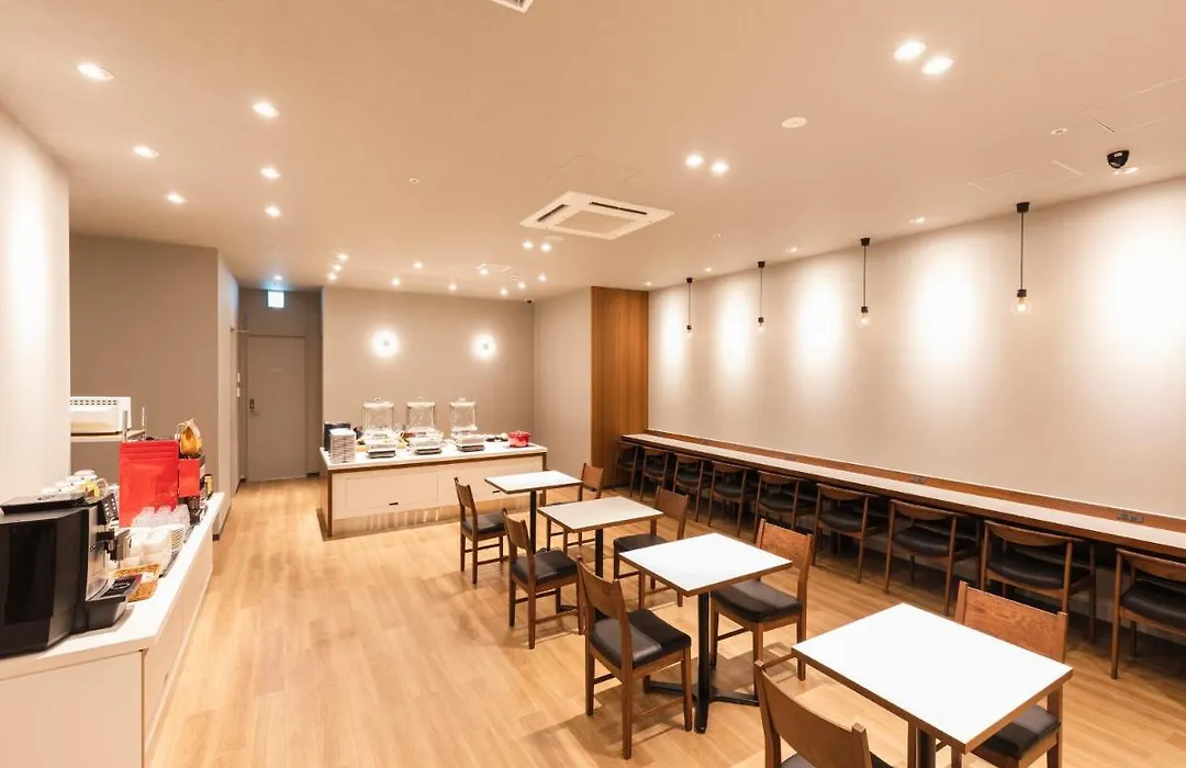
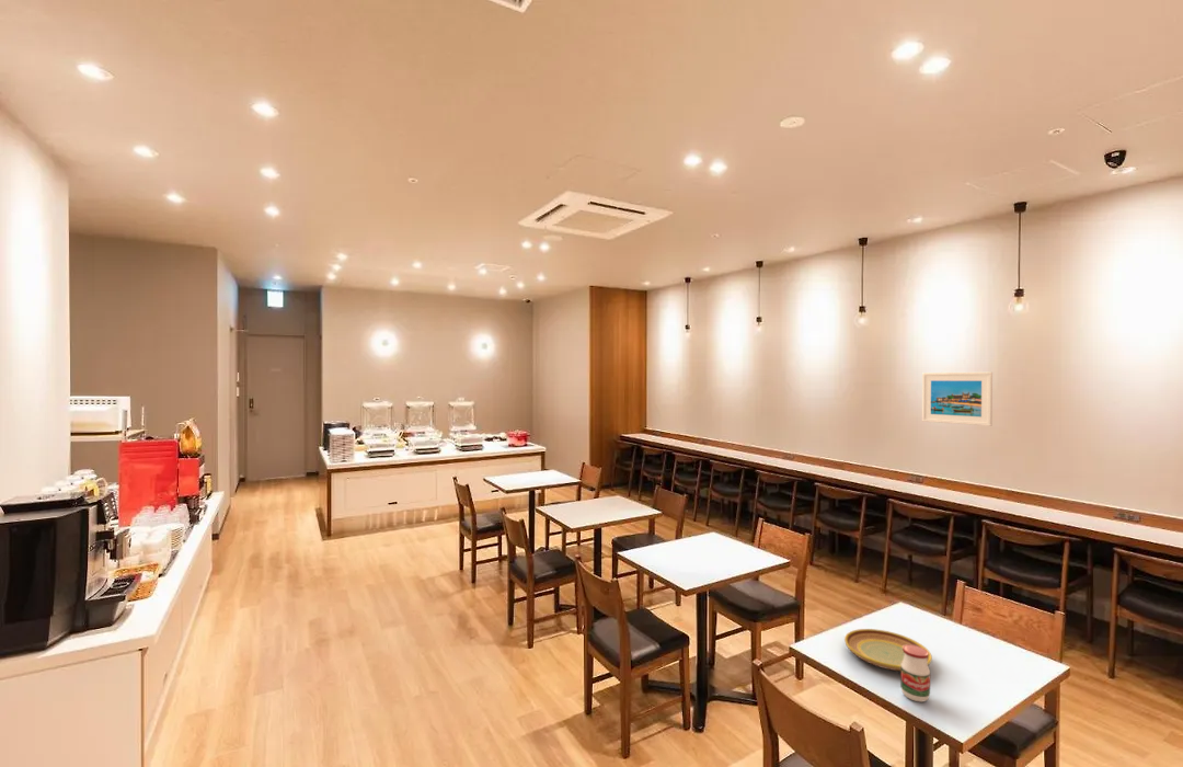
+ plate [843,628,933,673]
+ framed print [921,371,994,427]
+ jar [899,644,931,703]
